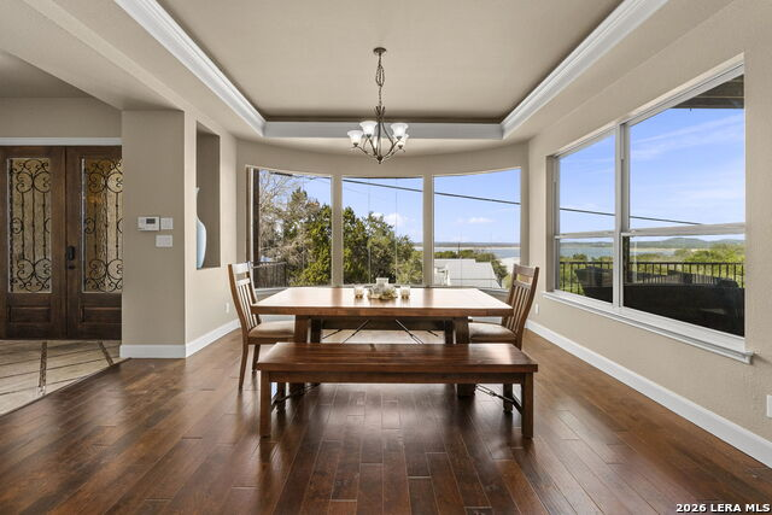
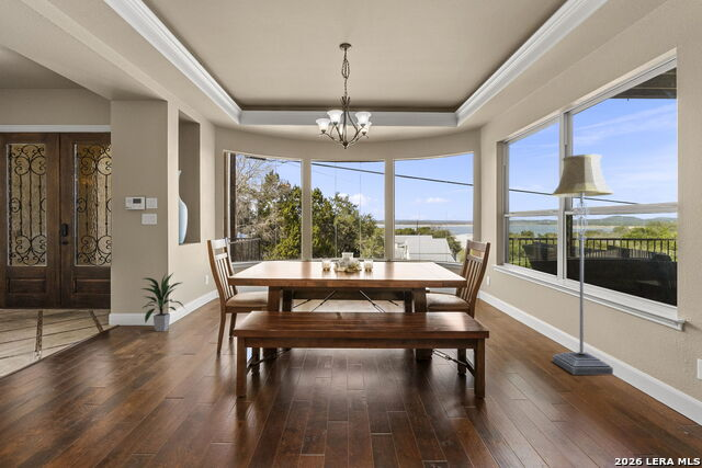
+ indoor plant [140,272,186,332]
+ floor lamp [551,153,614,376]
